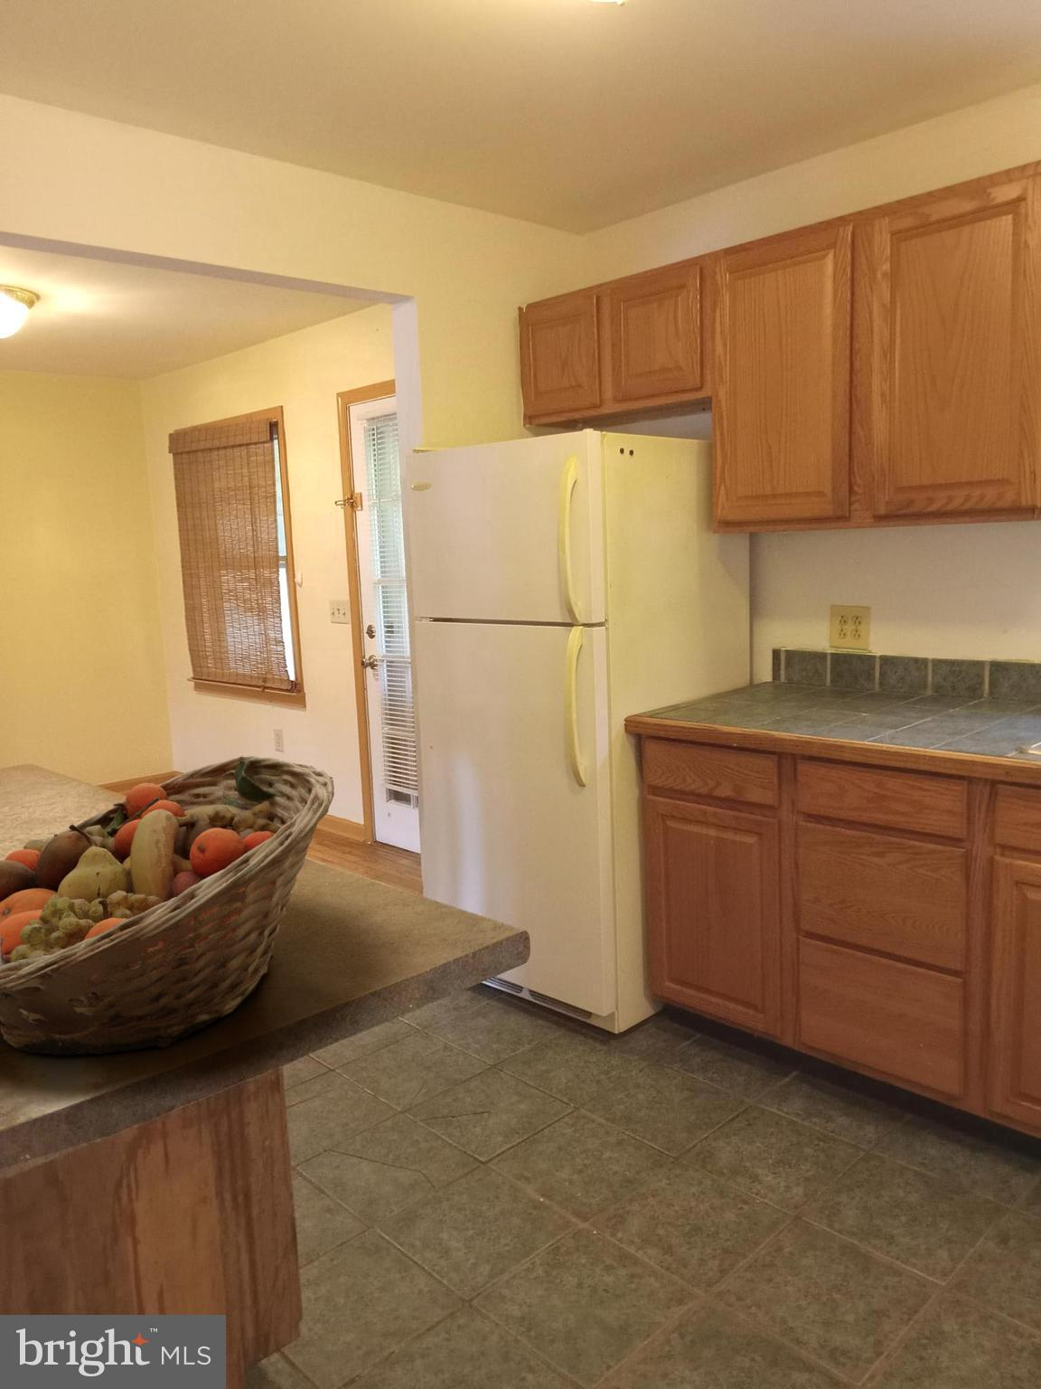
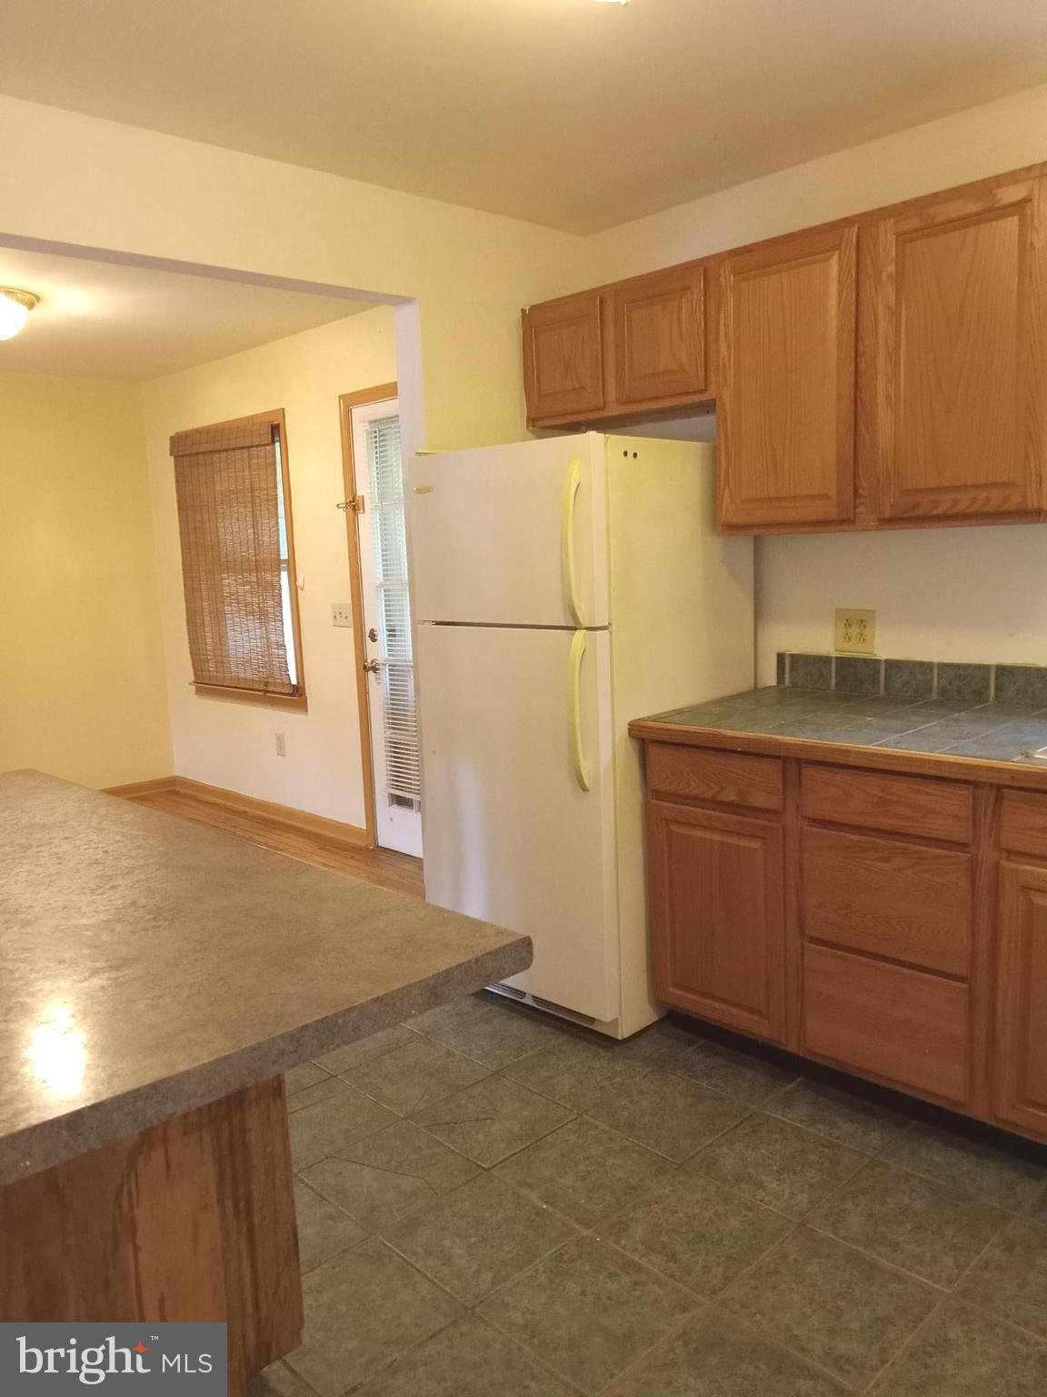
- fruit basket [0,755,336,1055]
